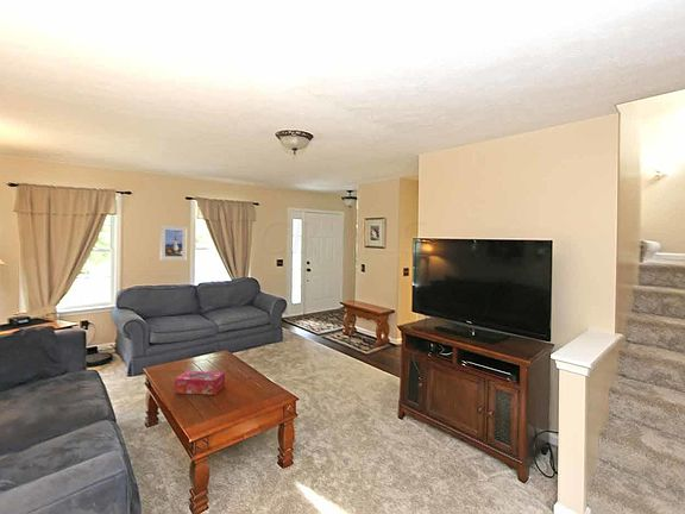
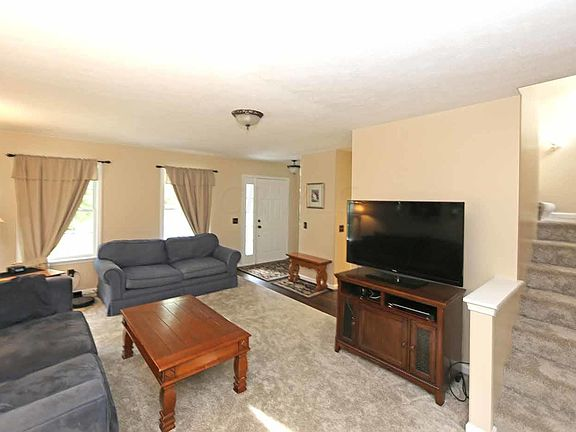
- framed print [159,224,188,262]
- tissue box [174,370,226,396]
